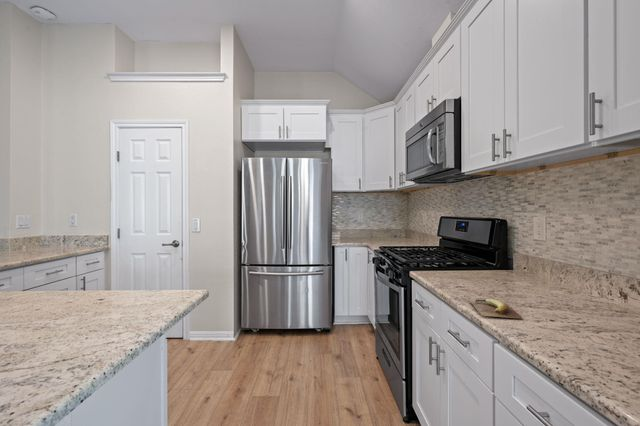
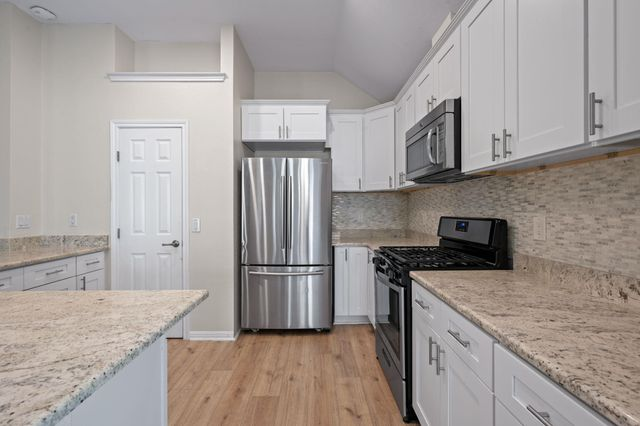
- banana [469,298,524,320]
